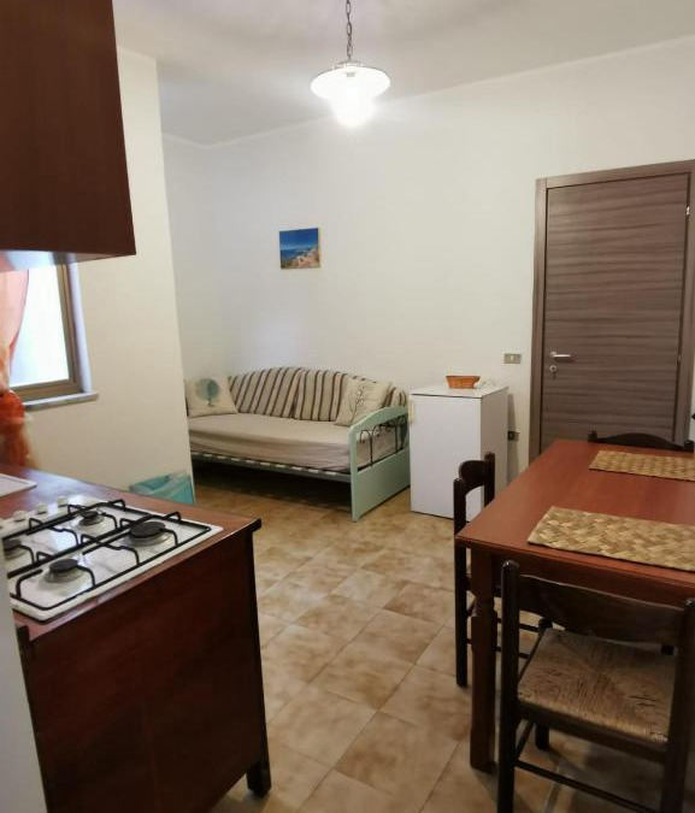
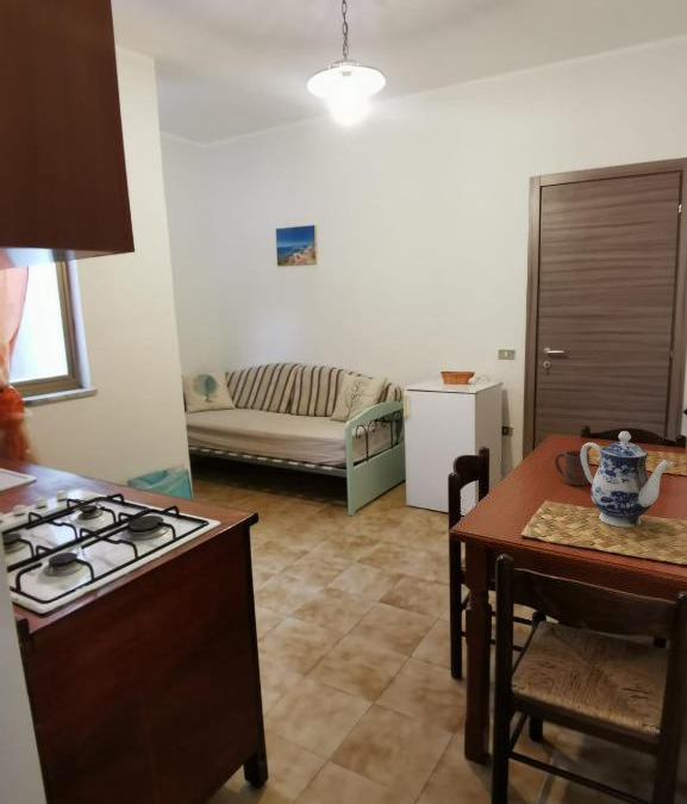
+ teapot [580,430,674,529]
+ cup [554,449,591,487]
